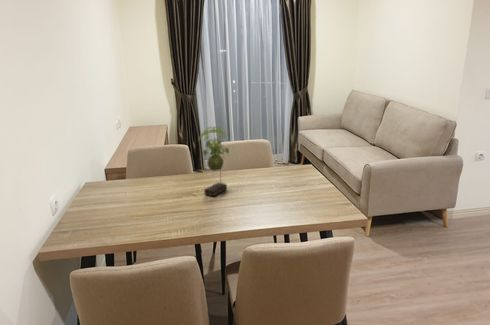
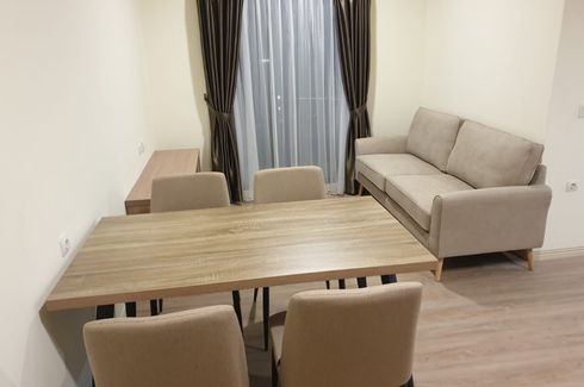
- plant [197,125,232,197]
